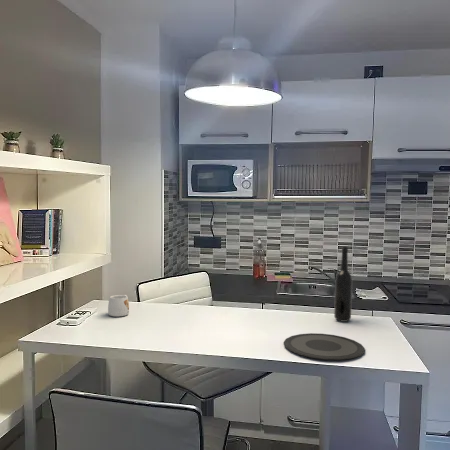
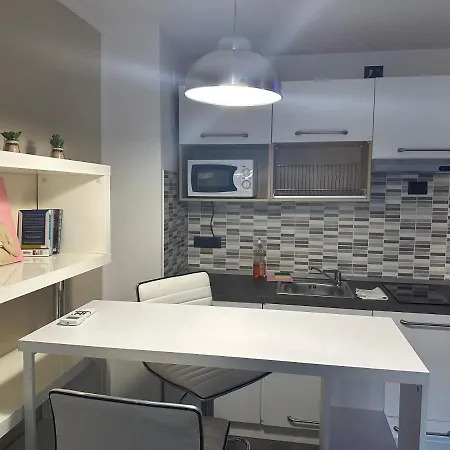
- bottle [333,246,353,323]
- mug [107,294,130,317]
- plate [283,332,366,361]
